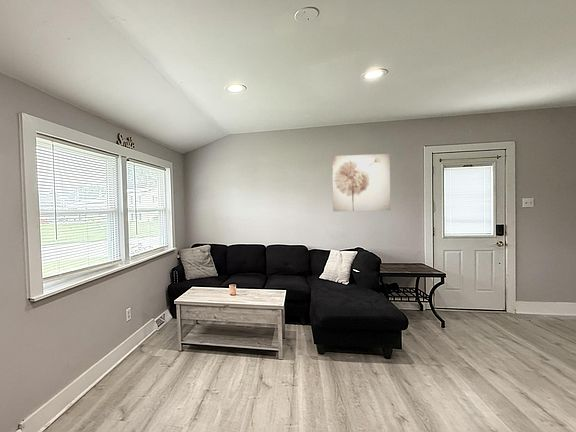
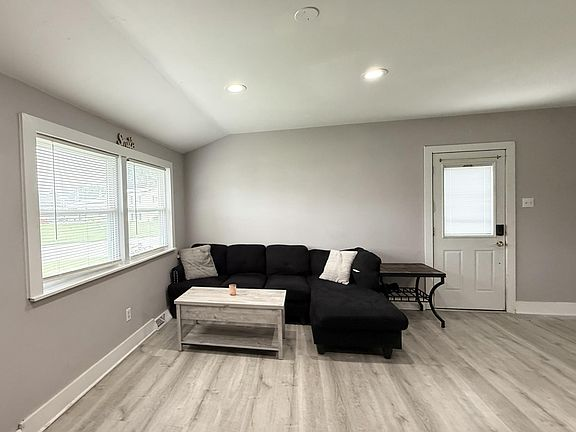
- wall art [331,153,391,212]
